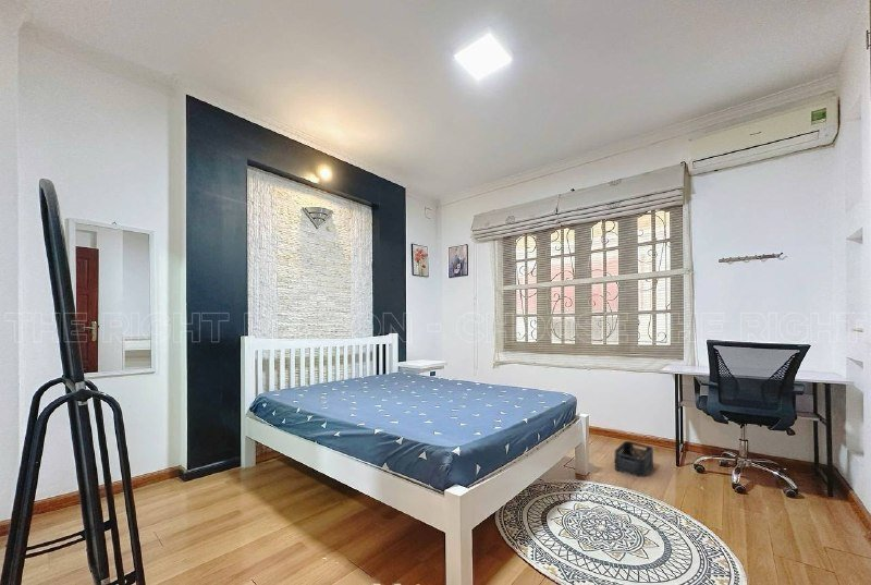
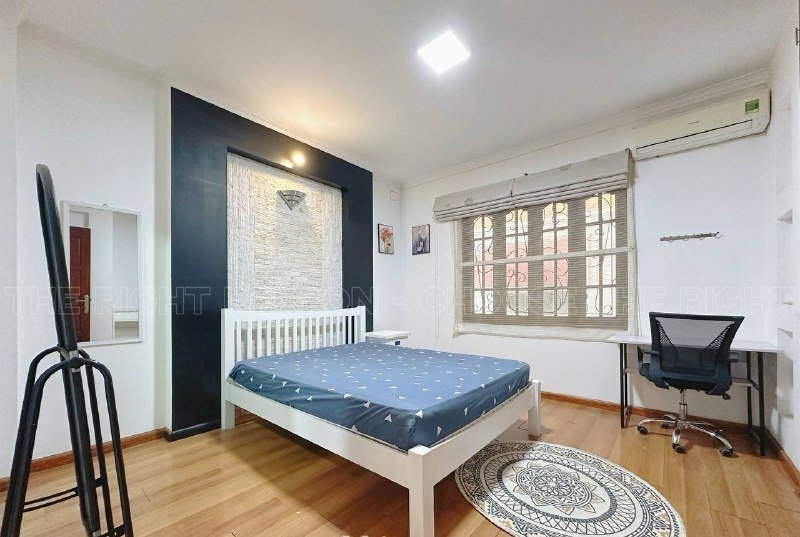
- storage bin [614,440,654,478]
